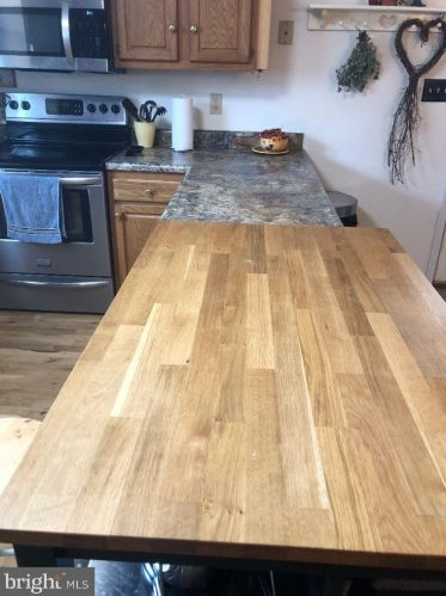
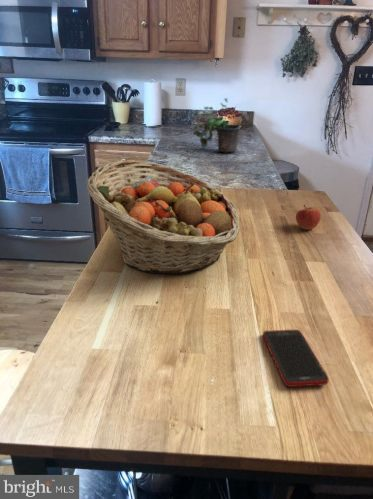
+ fruit basket [86,159,240,275]
+ apple [295,204,322,231]
+ cell phone [262,329,330,388]
+ potted plant [189,97,243,154]
